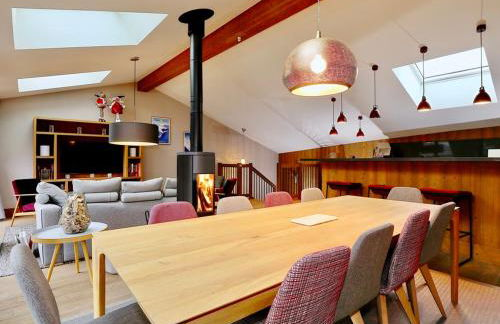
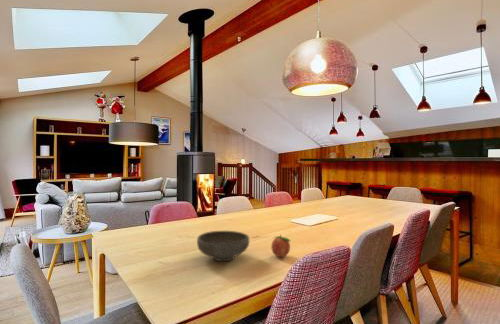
+ fruit [270,234,291,258]
+ bowl [196,230,250,262]
